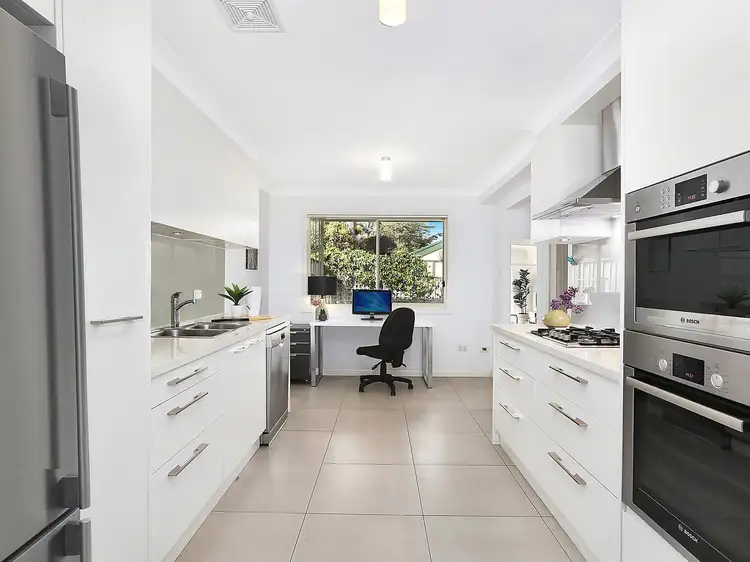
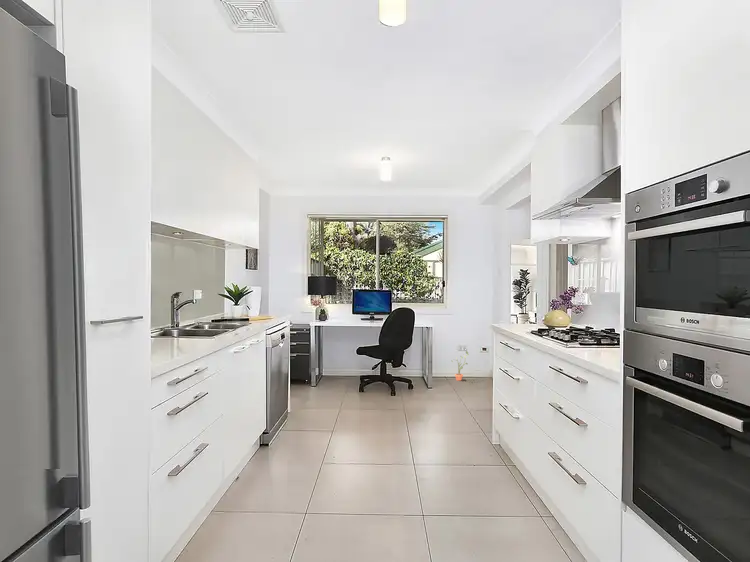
+ potted plant [451,350,469,382]
